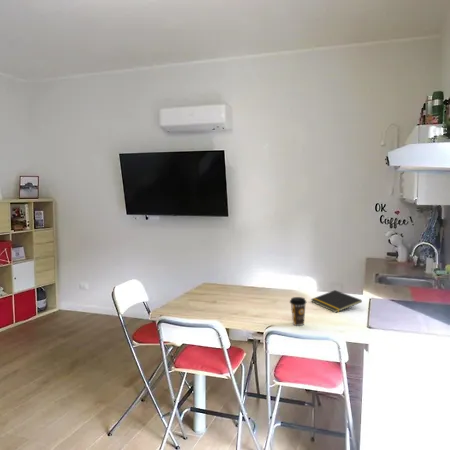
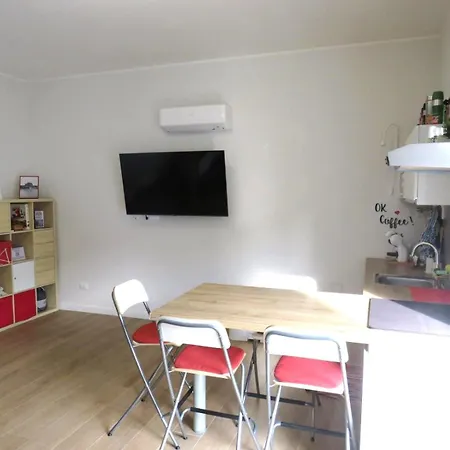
- notepad [310,289,363,313]
- coffee cup [289,296,307,327]
